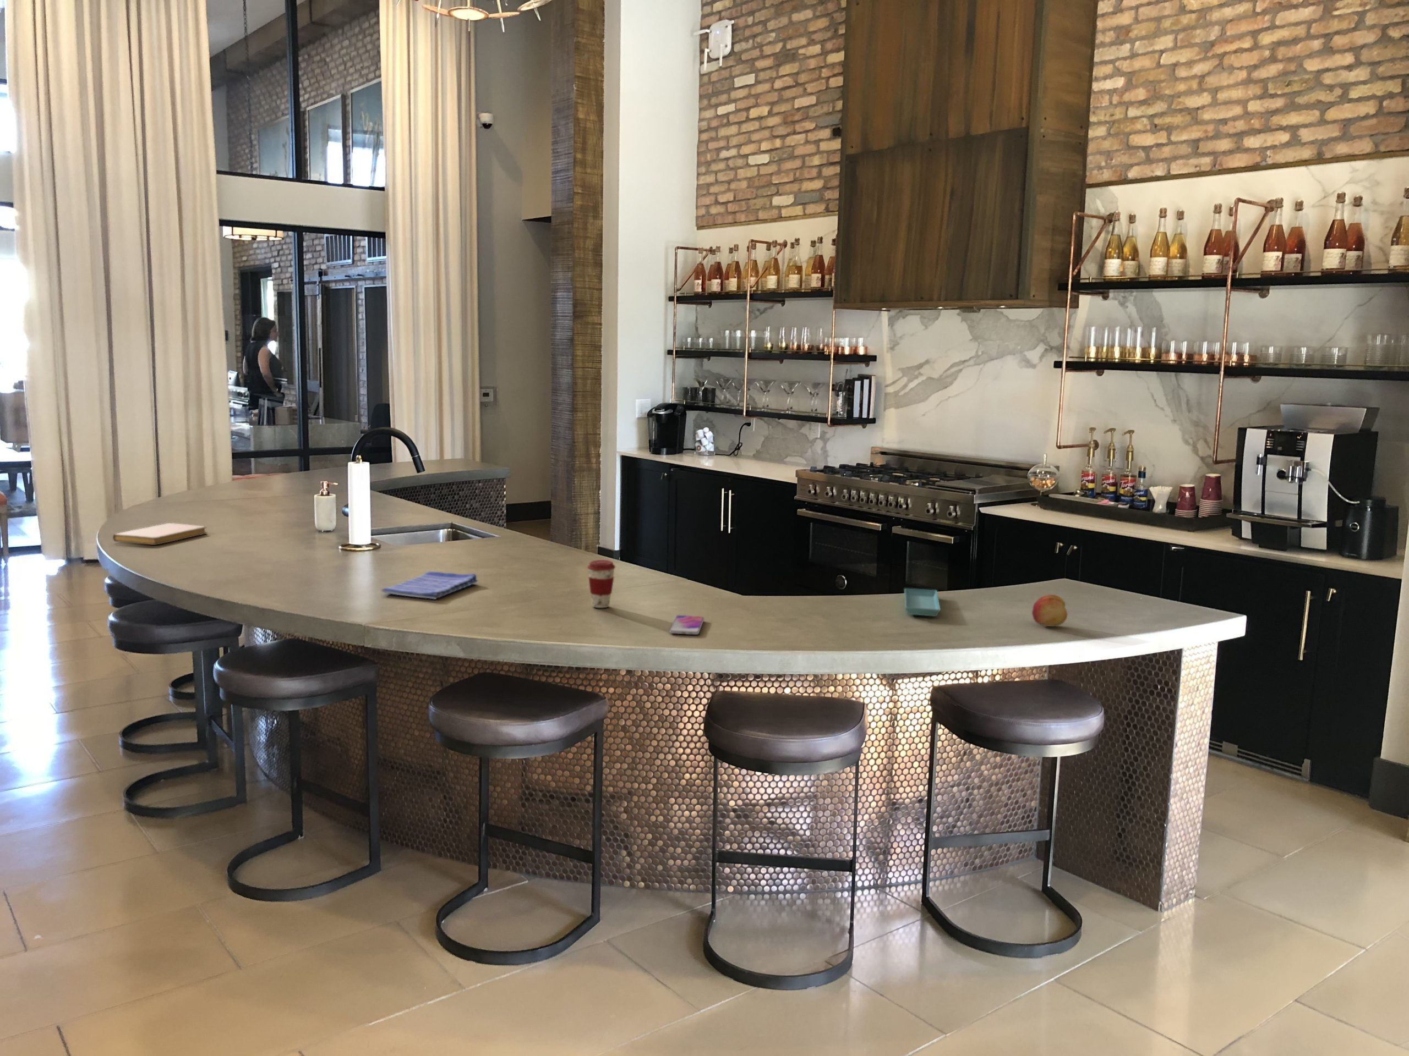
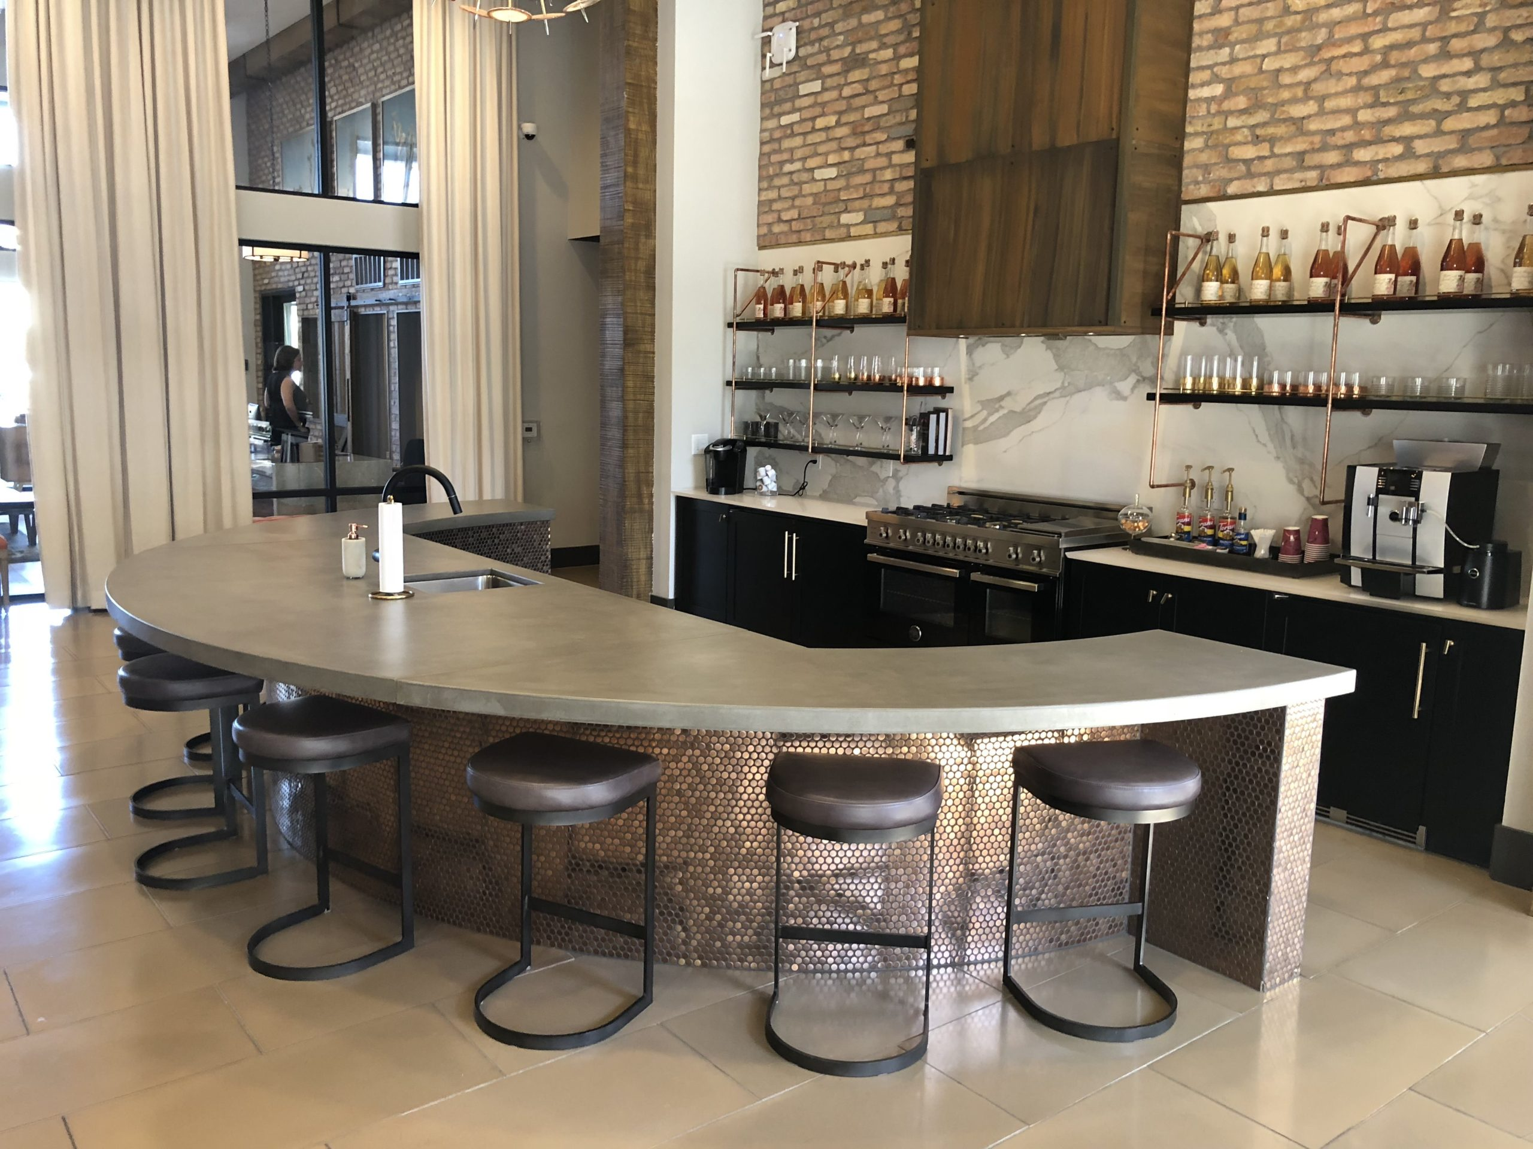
- notebook [112,522,209,546]
- saucer [904,588,941,617]
- dish towel [381,571,478,600]
- fruit [1032,593,1067,627]
- smartphone [669,615,704,636]
- coffee cup [587,559,616,608]
